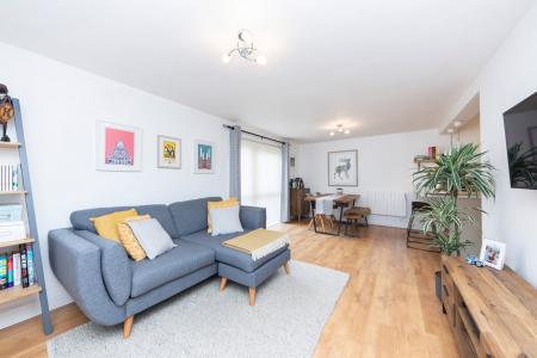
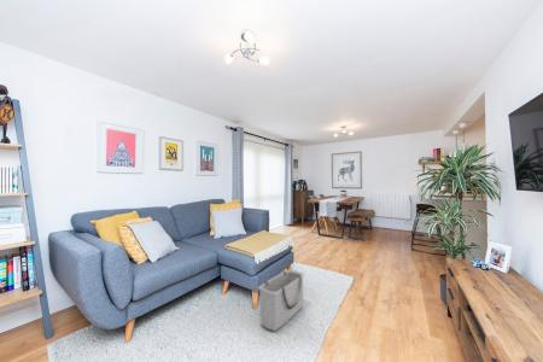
+ storage bin [257,268,305,332]
